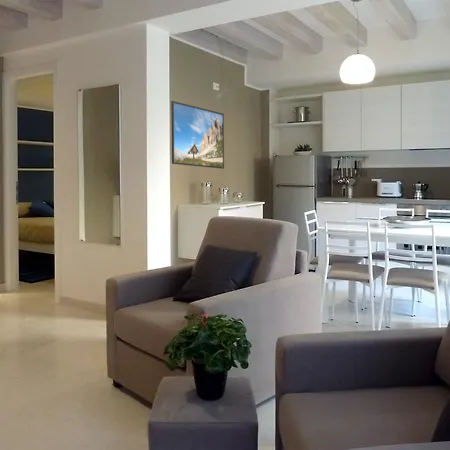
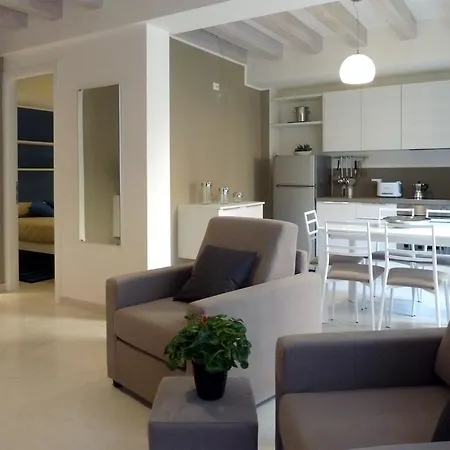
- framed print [170,100,225,170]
